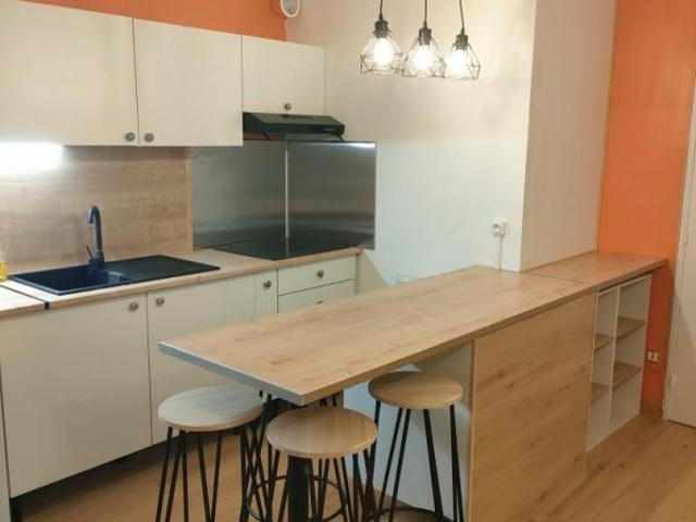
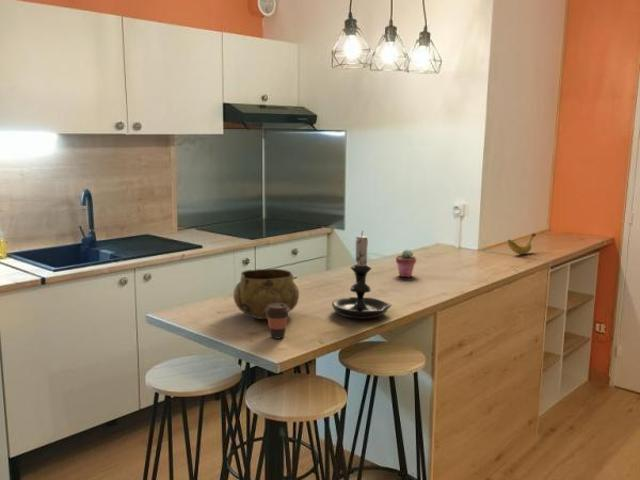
+ candle holder [331,230,392,320]
+ coffee cup [265,304,290,340]
+ decorative bowl [233,268,300,320]
+ potted succulent [395,249,417,278]
+ fruit [507,232,537,255]
